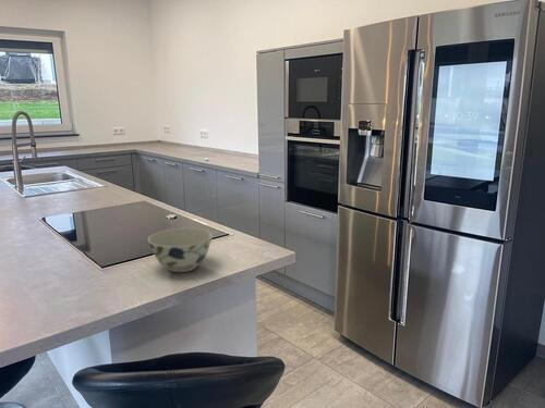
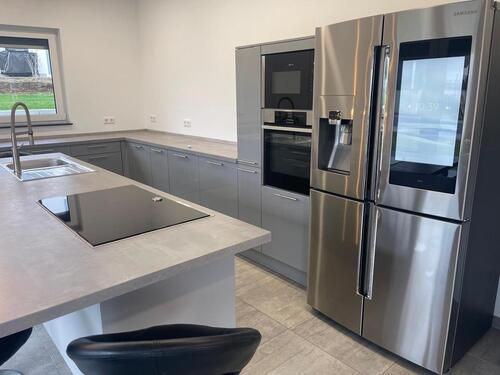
- bowl [147,227,214,273]
